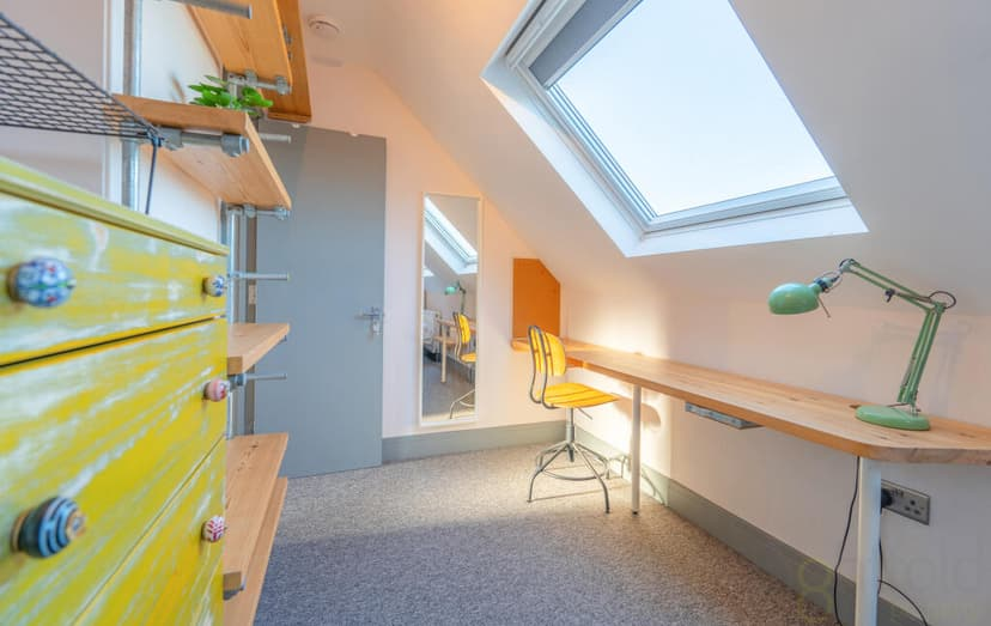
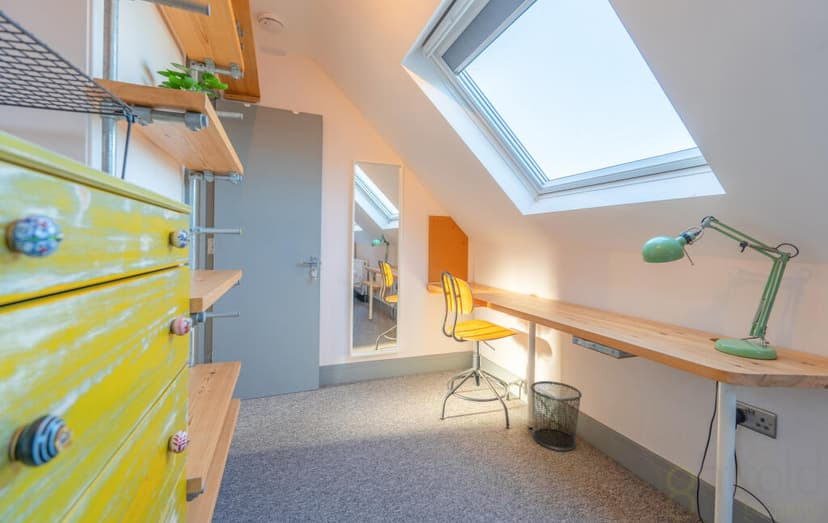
+ waste bin [530,380,583,452]
